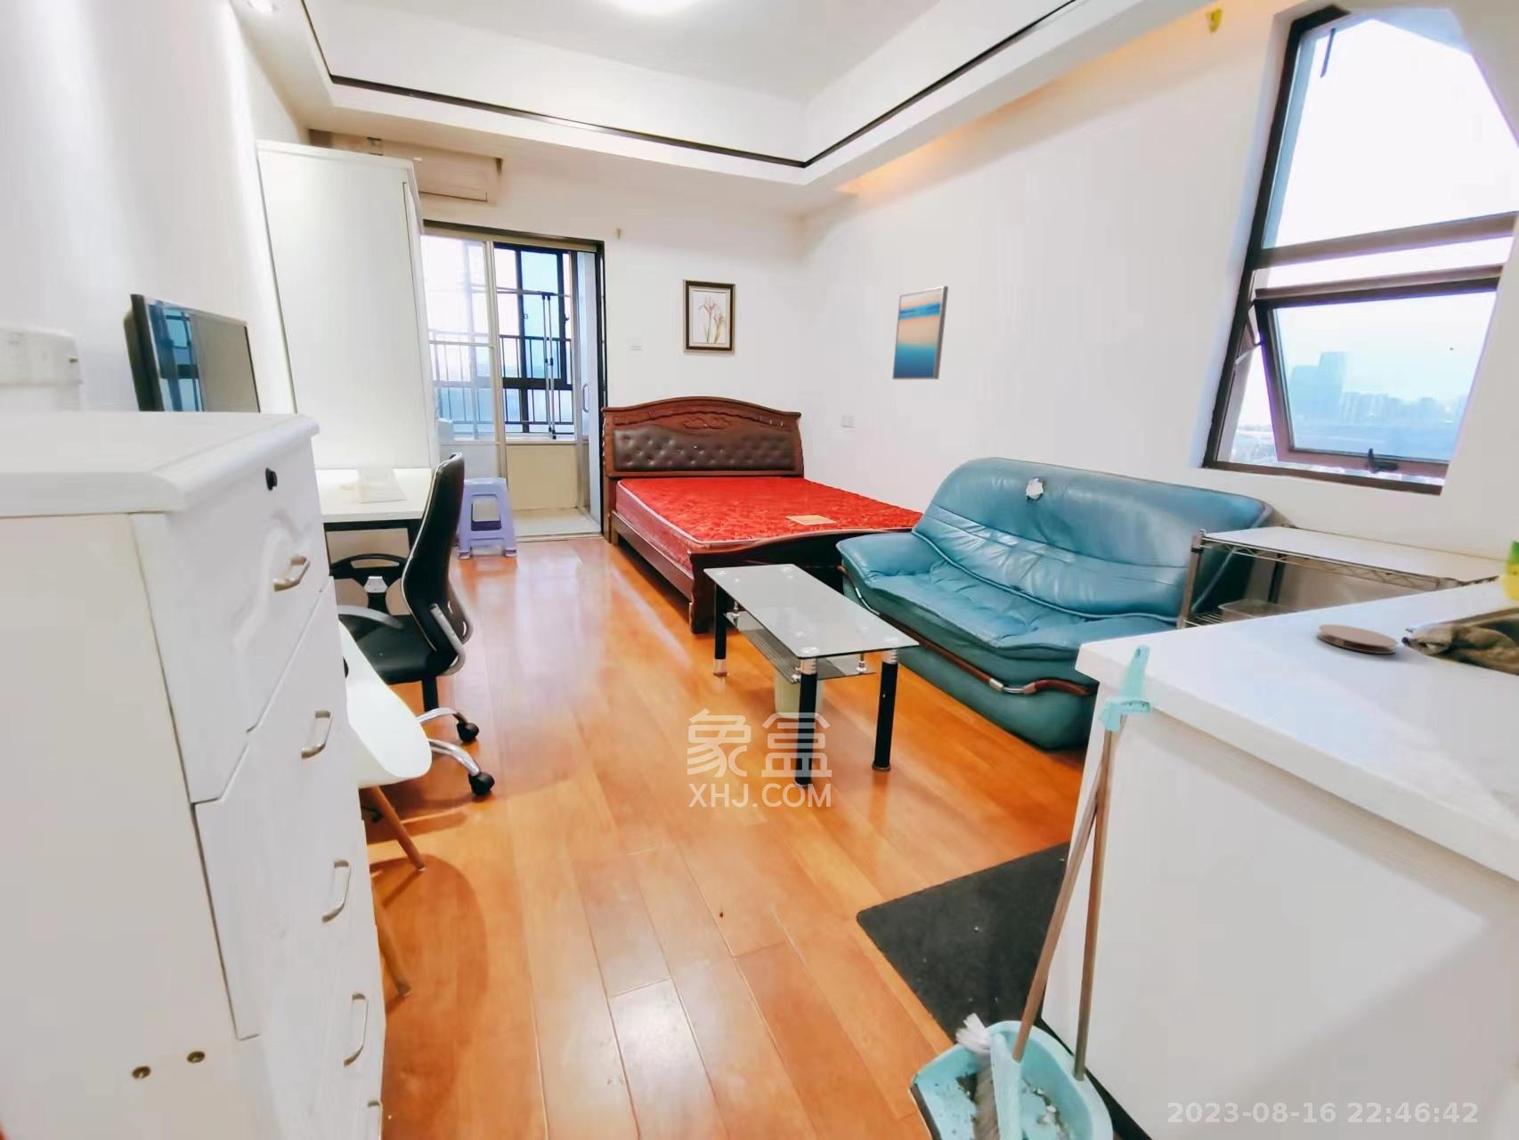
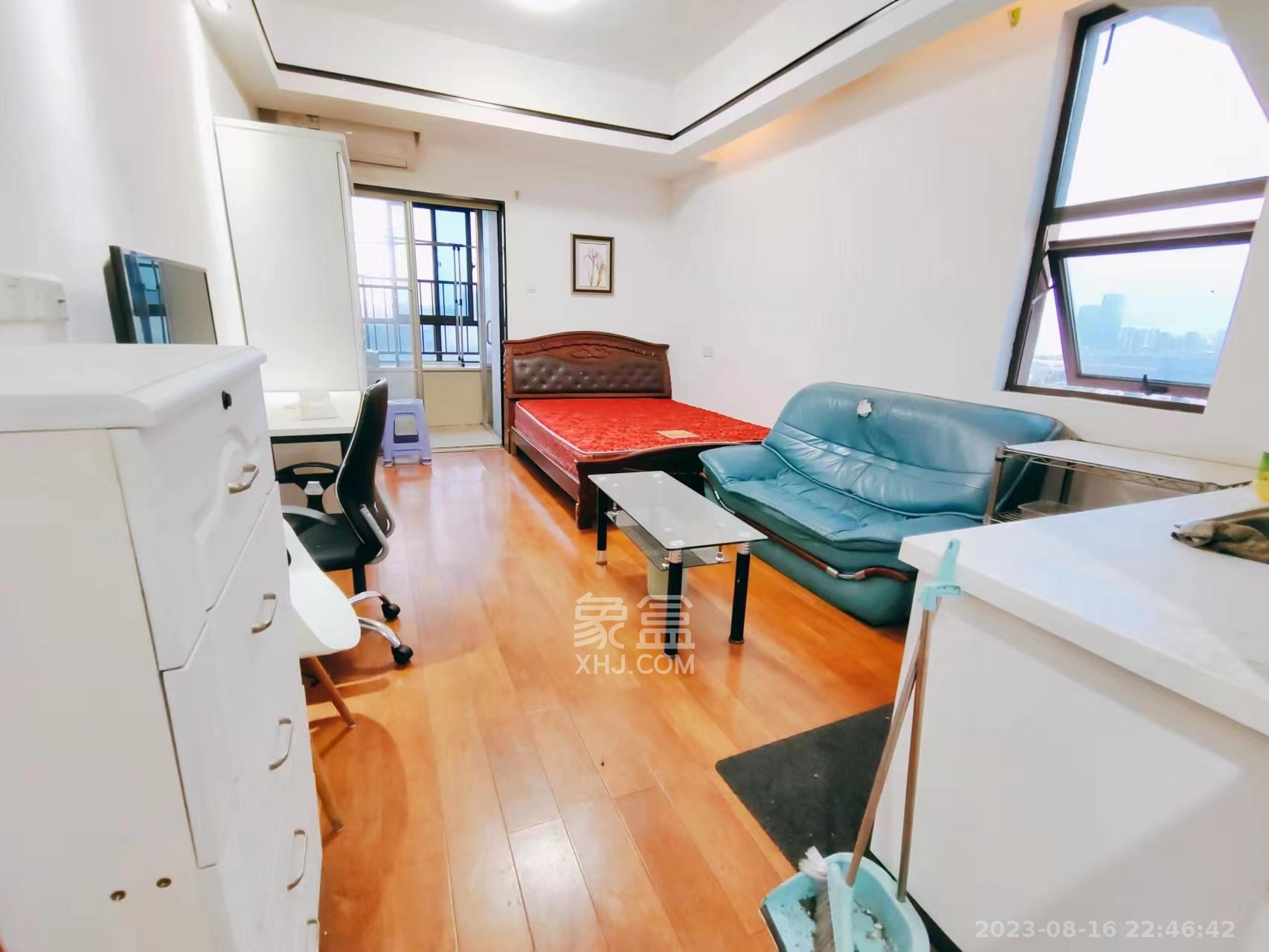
- coaster [1316,624,1399,655]
- wall art [892,285,949,381]
